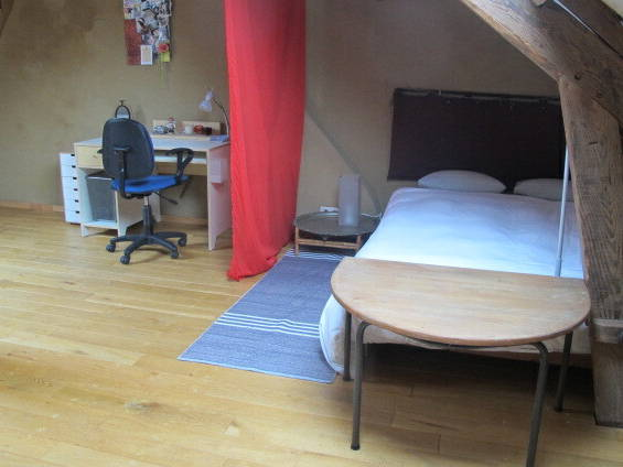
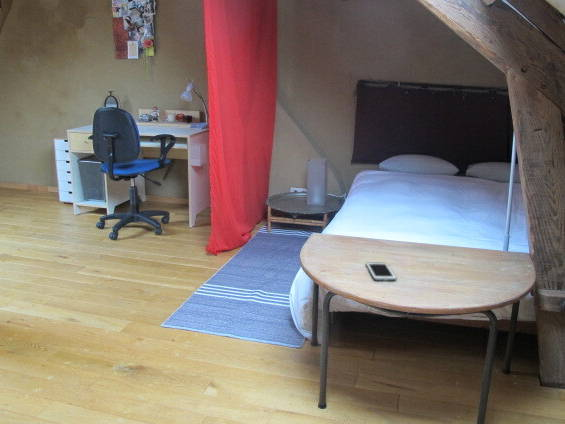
+ cell phone [365,262,397,282]
